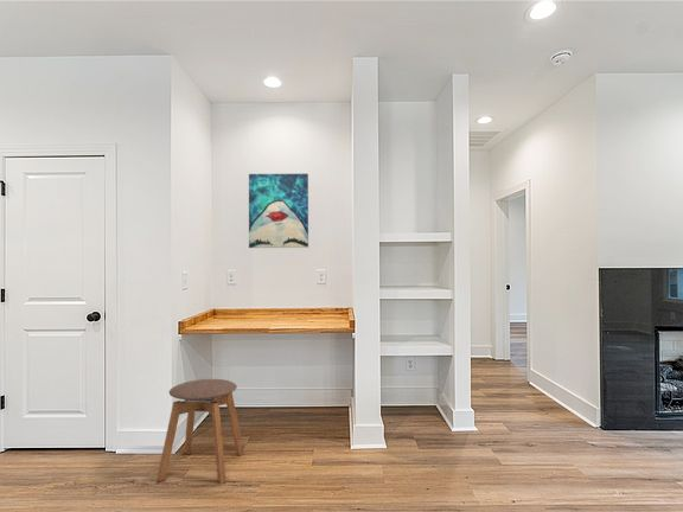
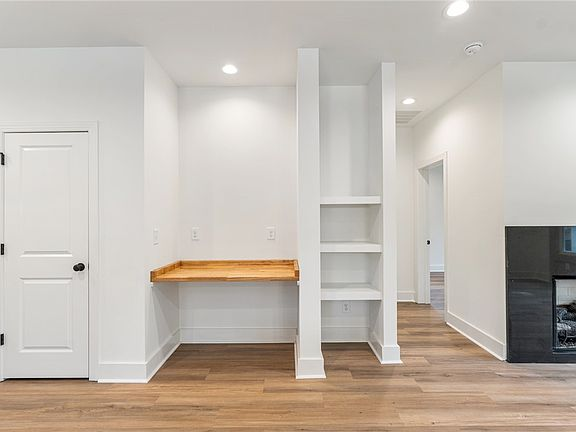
- stool [155,378,245,485]
- wall art [248,173,309,249]
